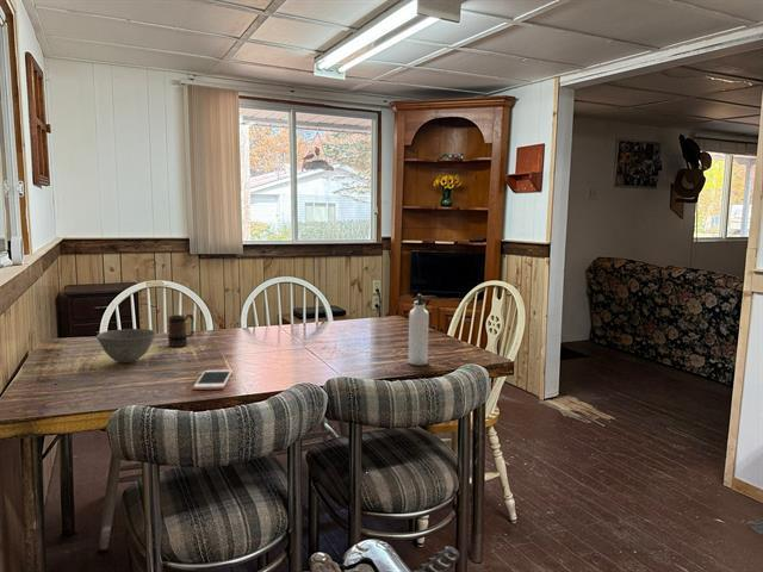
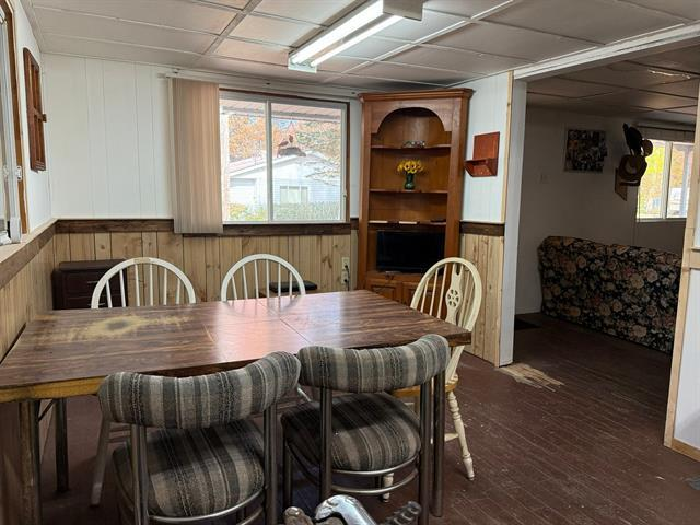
- cell phone [192,368,234,391]
- mug [167,313,196,348]
- water bottle [408,293,430,367]
- bowl [95,328,157,363]
